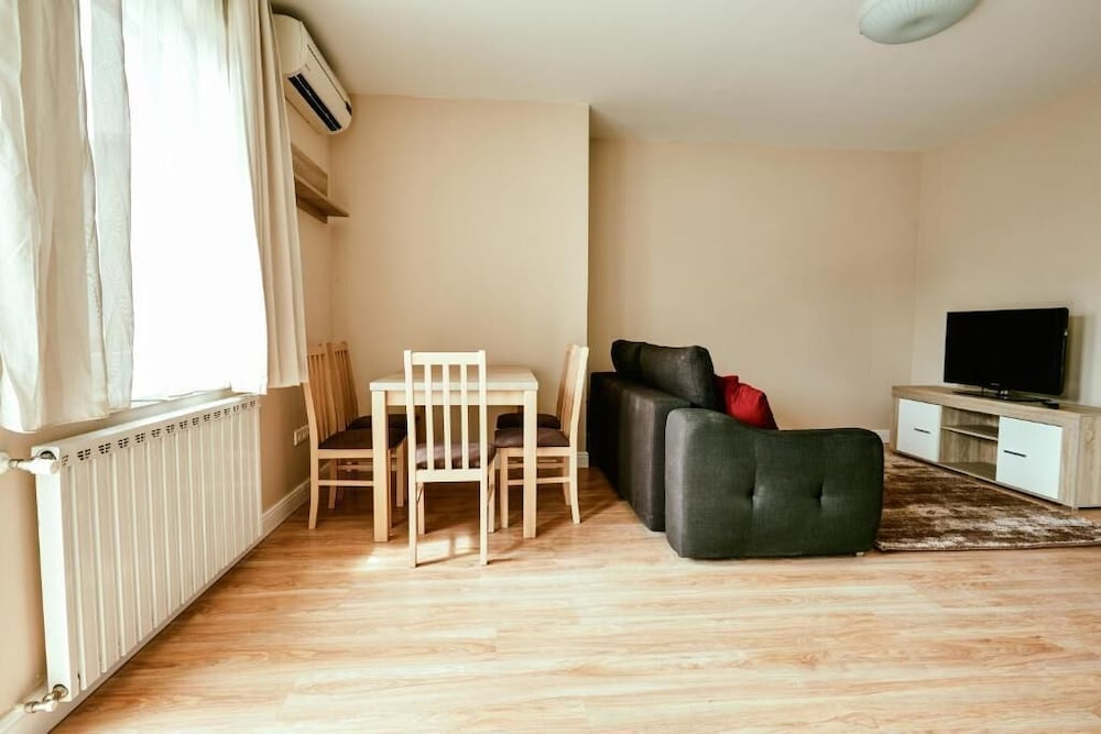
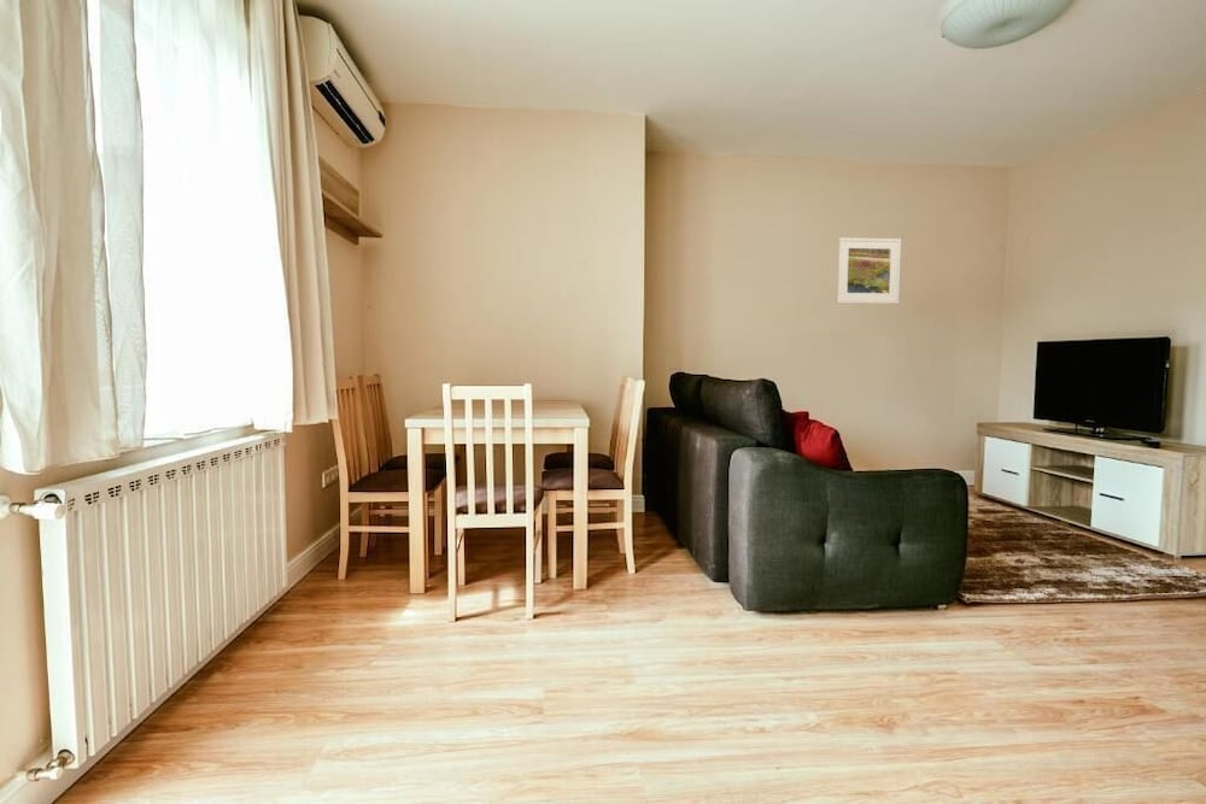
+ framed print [835,236,902,305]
